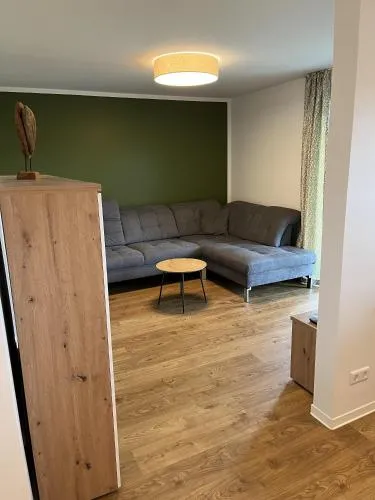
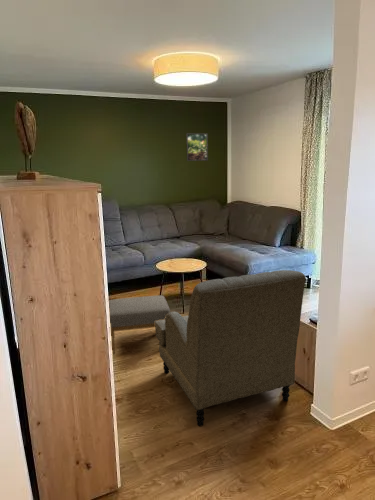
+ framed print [185,132,209,162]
+ footstool [108,294,171,355]
+ armchair [154,269,307,427]
